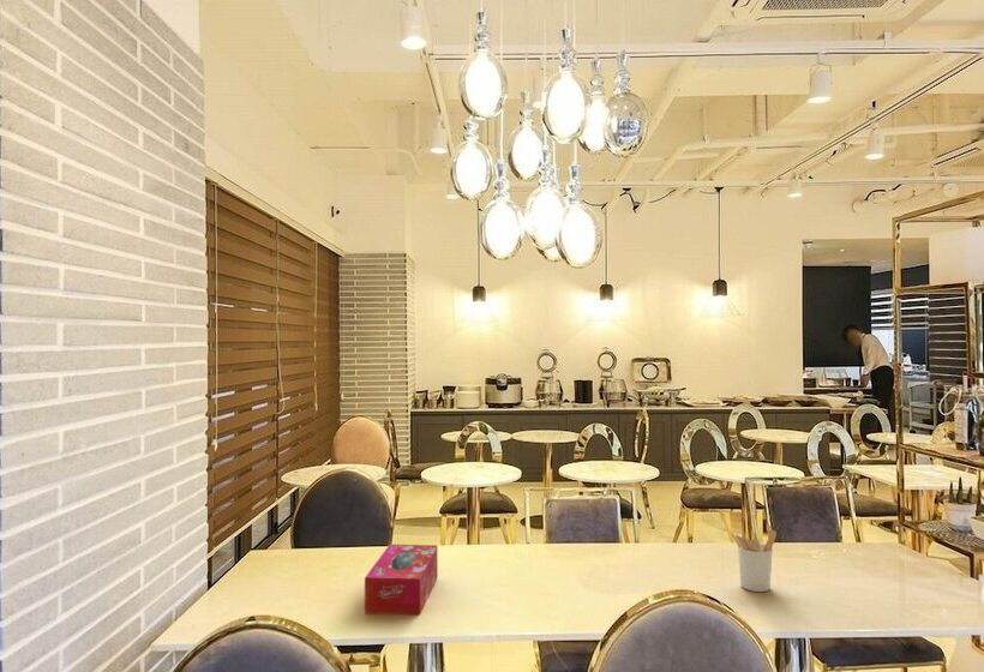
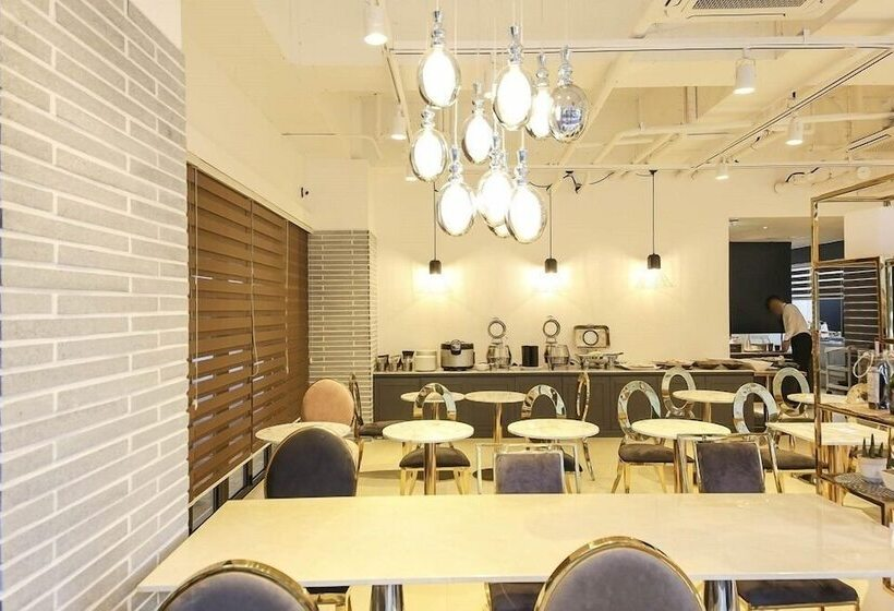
- utensil holder [730,529,778,593]
- tissue box [364,544,439,616]
